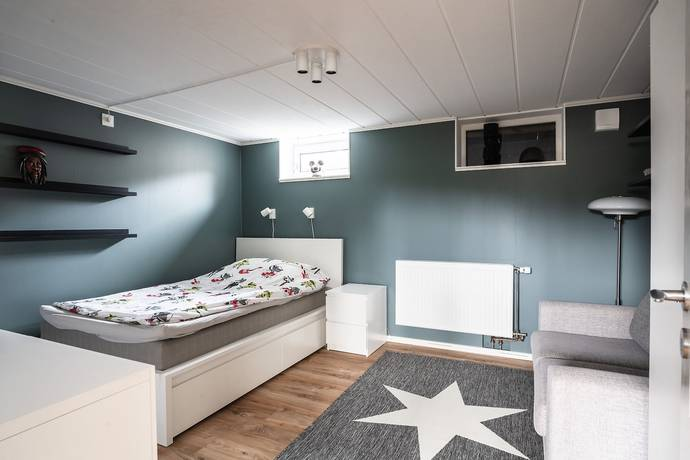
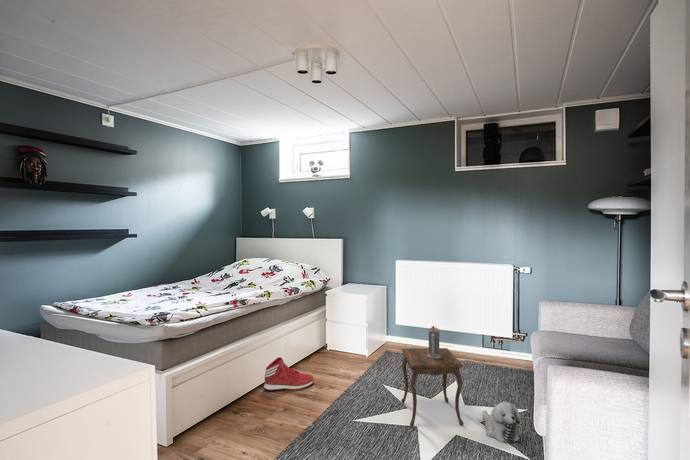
+ sneaker [263,356,315,391]
+ side table [400,325,465,427]
+ plush toy [482,401,521,444]
